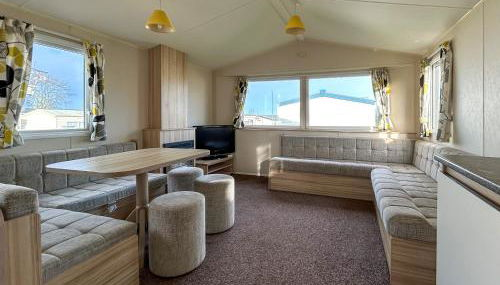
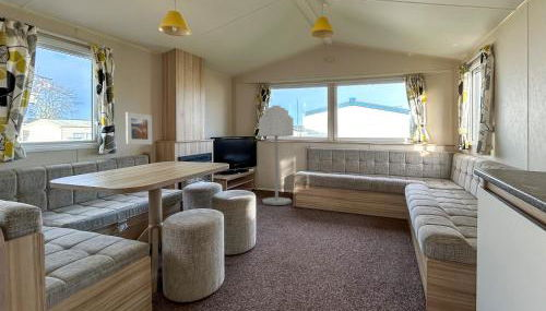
+ floor lamp [258,105,295,206]
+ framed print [124,111,153,145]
